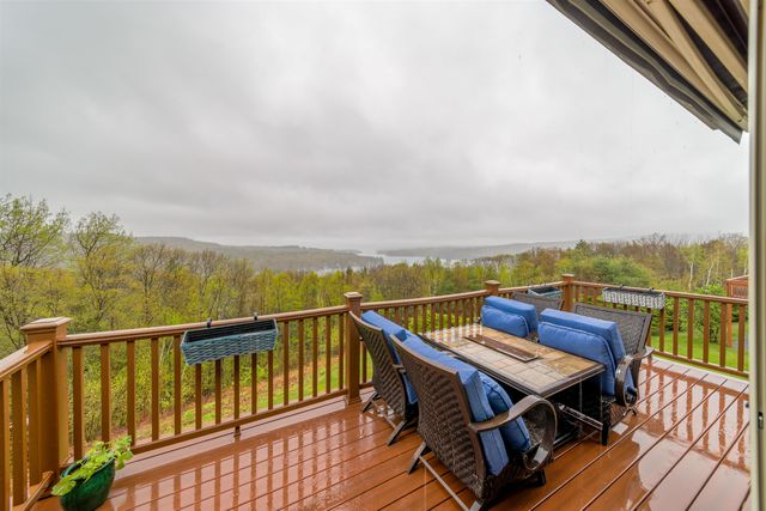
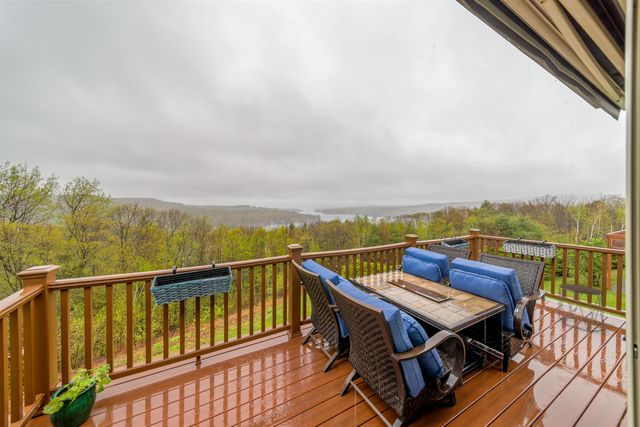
+ side table [557,282,605,332]
